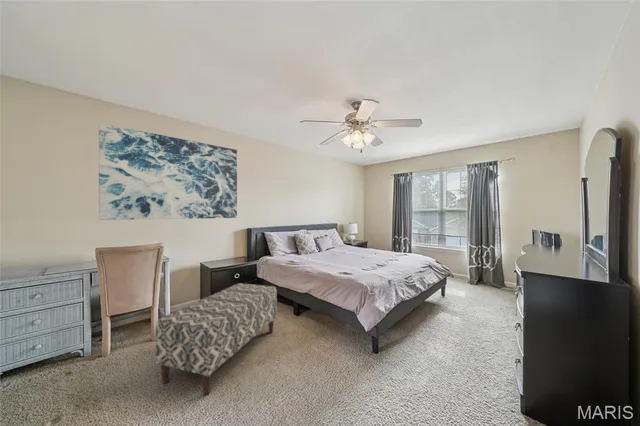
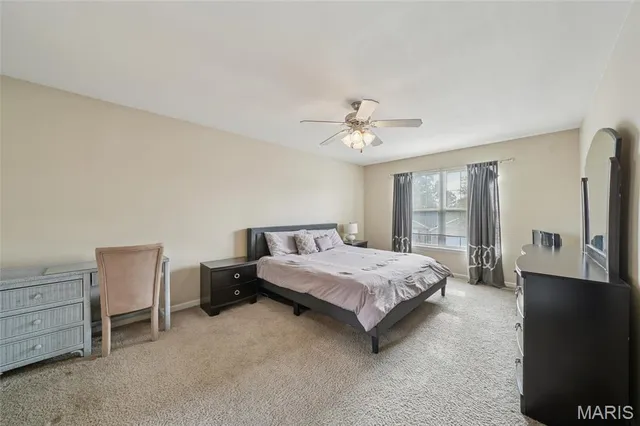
- wall art [98,122,238,221]
- bench [155,282,278,396]
